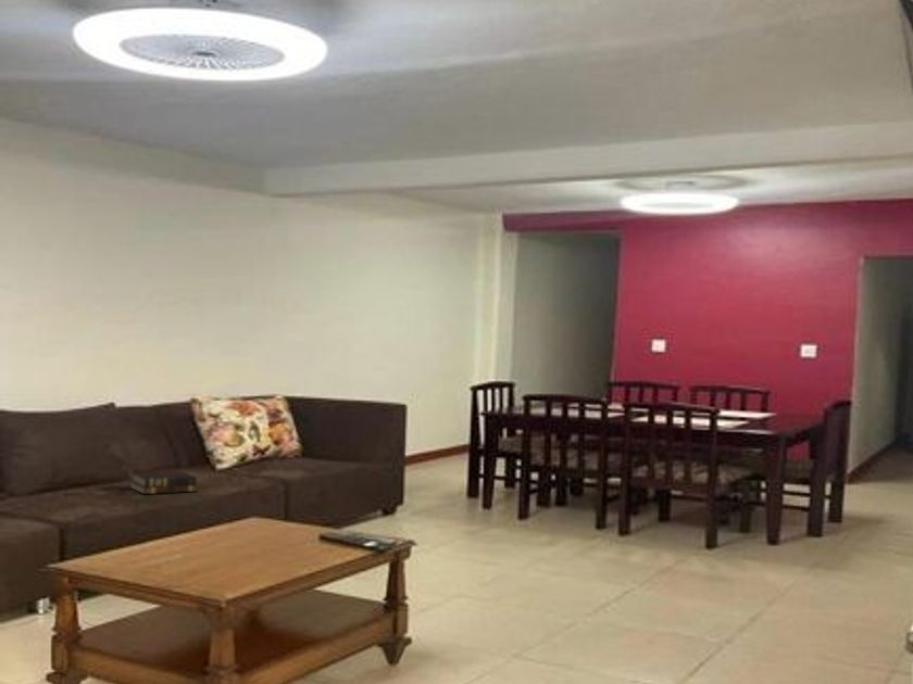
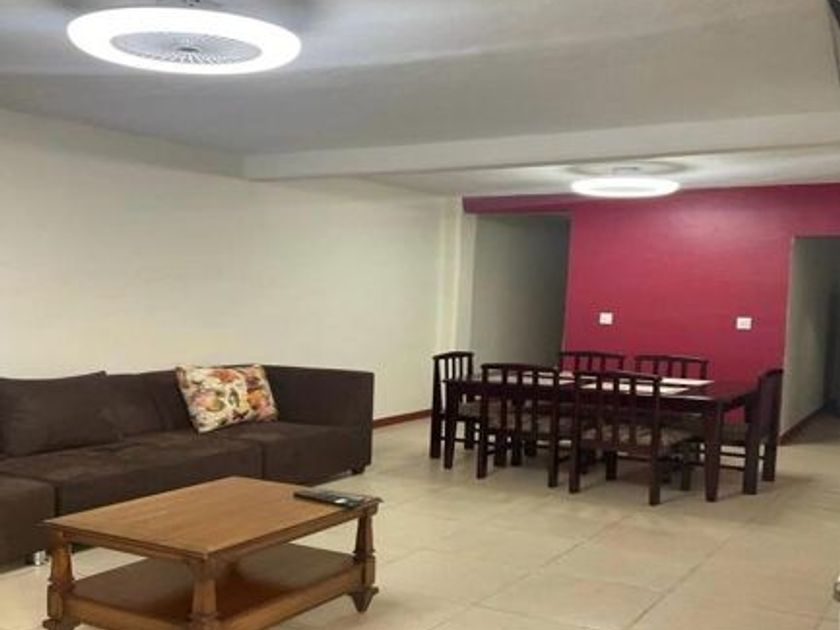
- bible [128,470,199,495]
